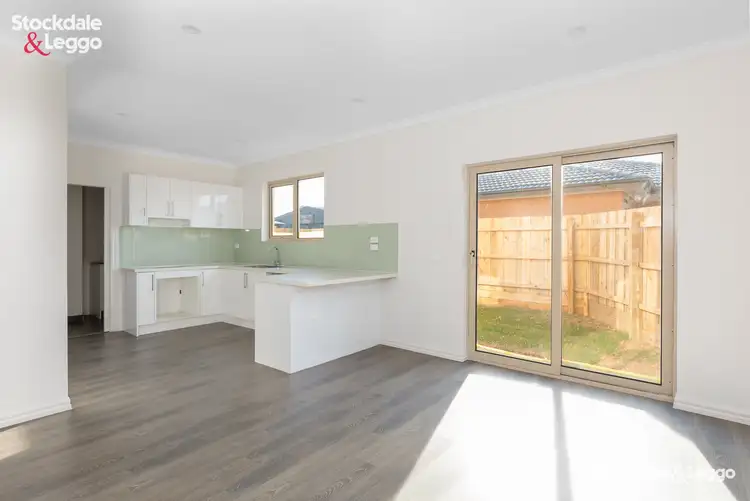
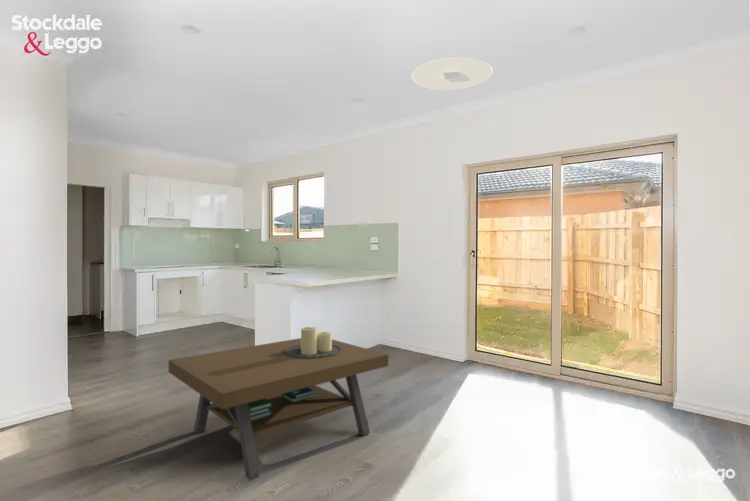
+ ceiling light [411,56,494,92]
+ coffee table [168,326,389,482]
